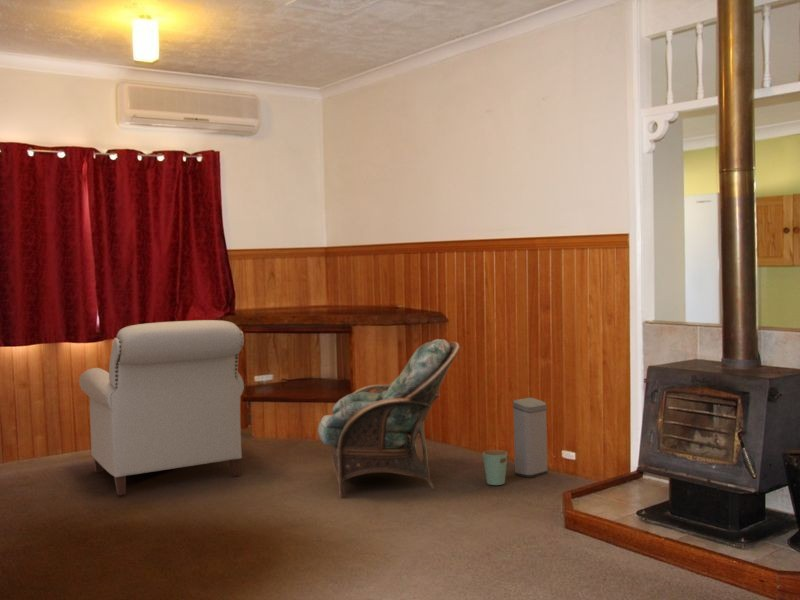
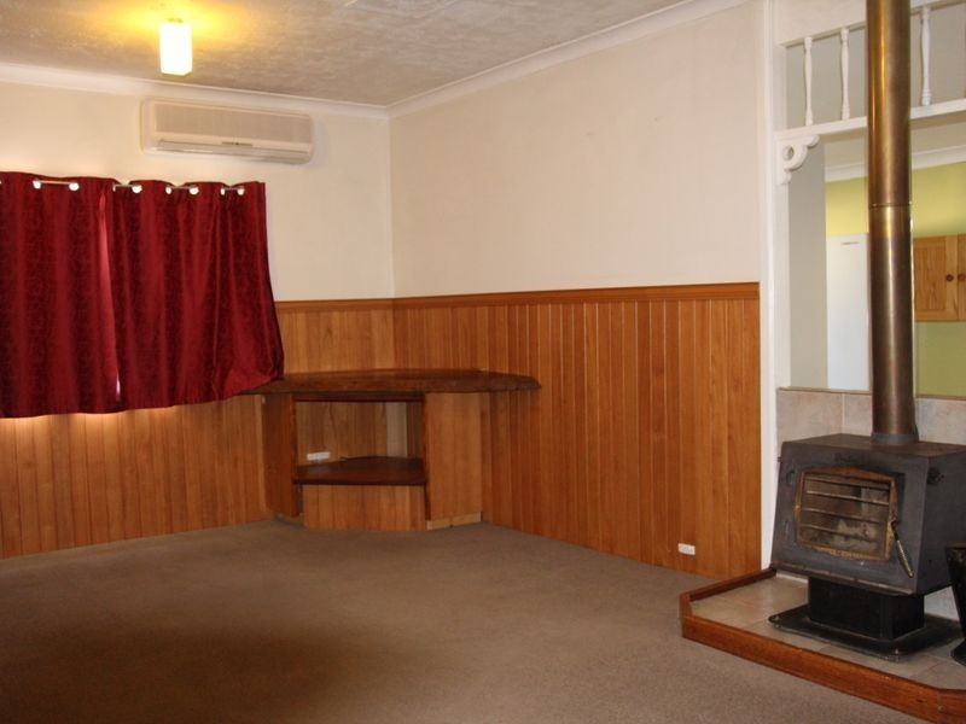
- armchair [317,338,461,497]
- trash can [482,397,549,486]
- chair [78,319,245,496]
